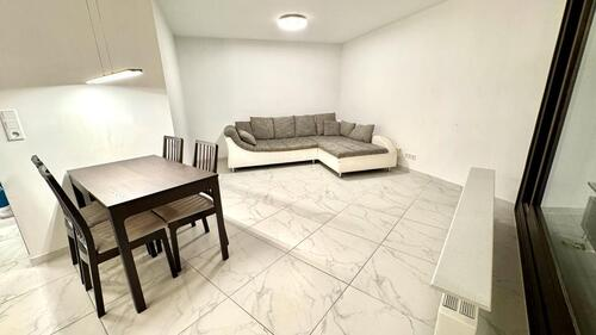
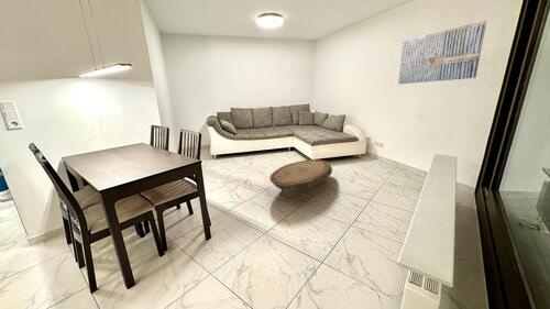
+ wall art [397,20,487,85]
+ coffee table [268,158,333,202]
